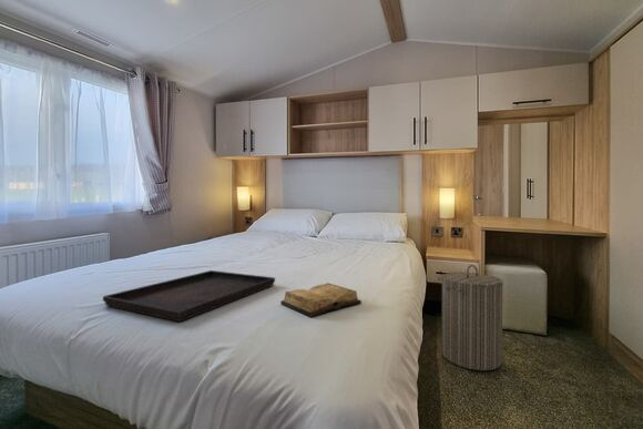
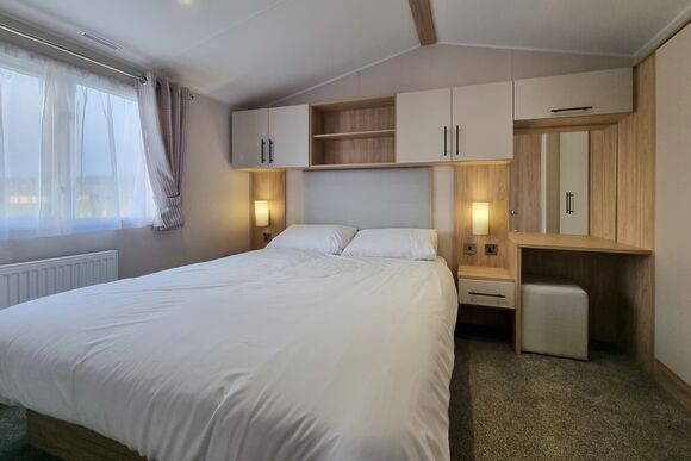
- diary [279,282,363,318]
- serving tray [102,269,276,323]
- laundry hamper [440,264,504,371]
